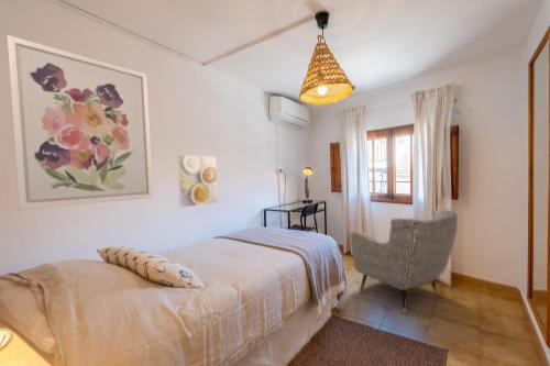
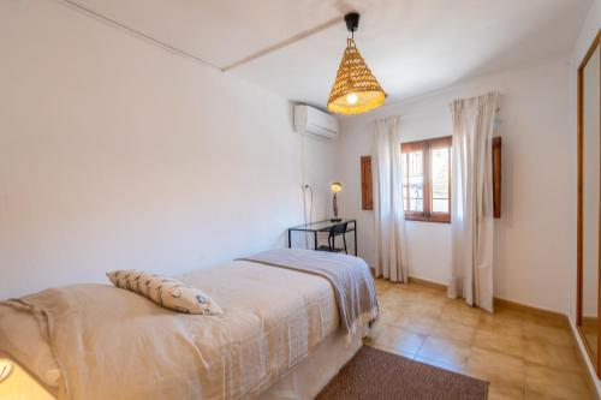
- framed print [176,154,219,209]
- wall art [6,34,154,211]
- armchair [350,209,459,315]
